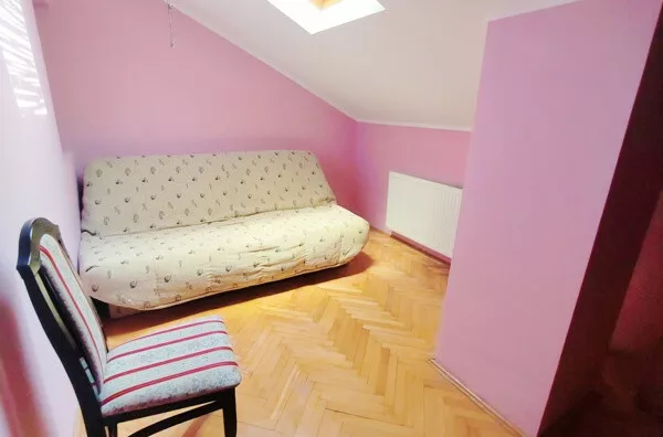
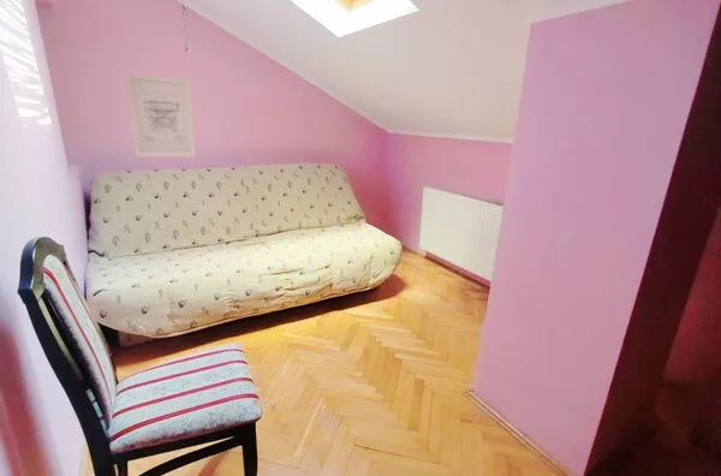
+ wall art [125,72,197,159]
